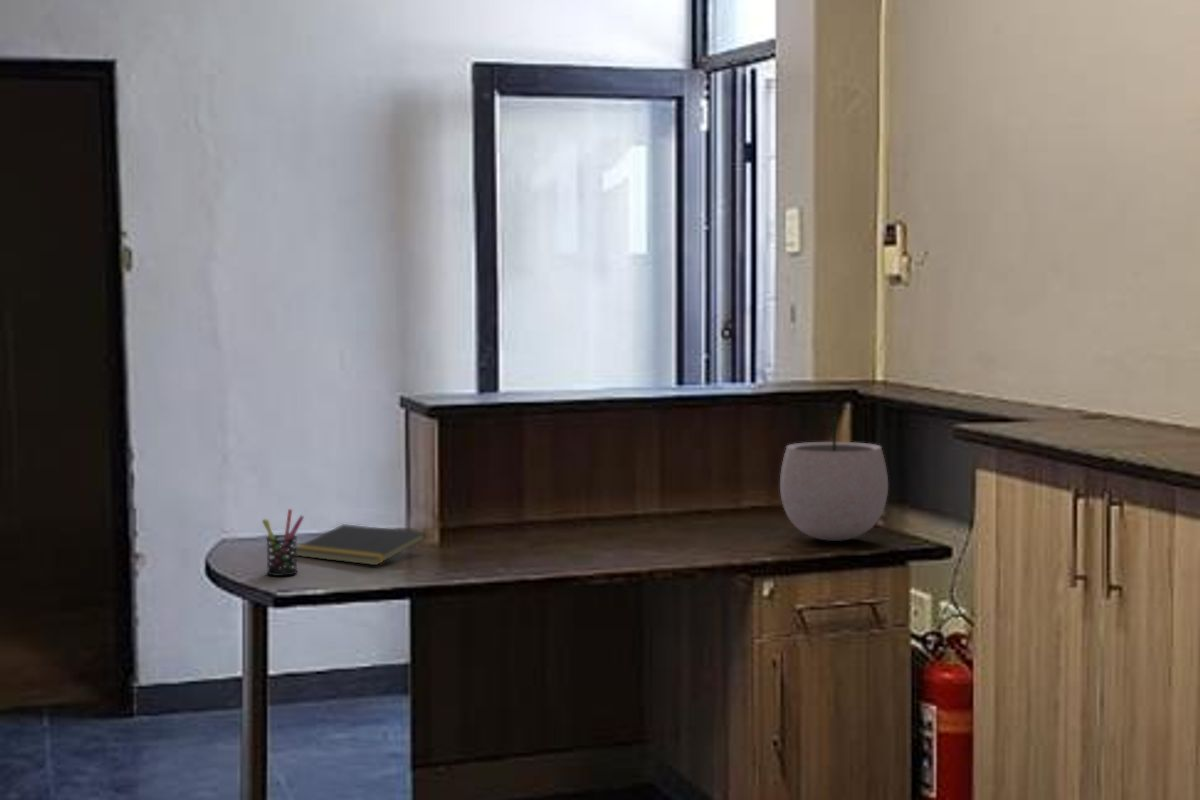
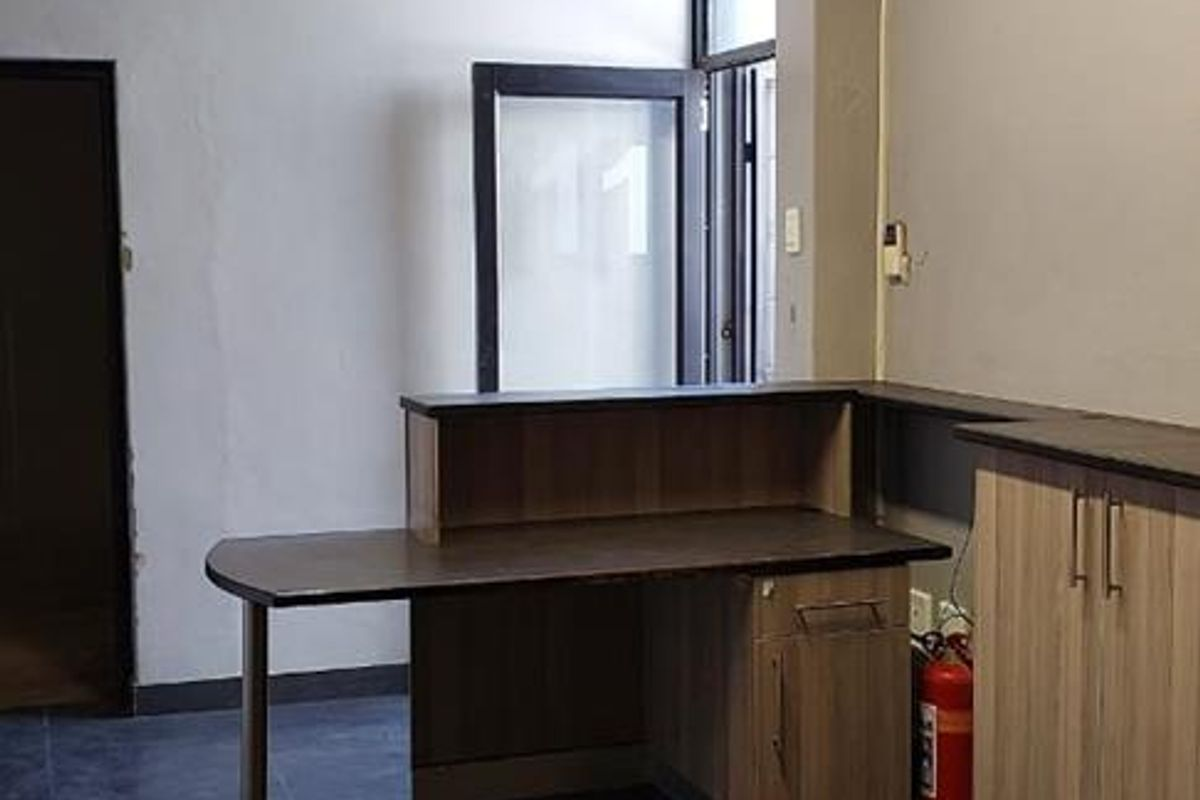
- notepad [294,523,427,566]
- plant pot [779,404,889,542]
- pen holder [261,508,305,577]
